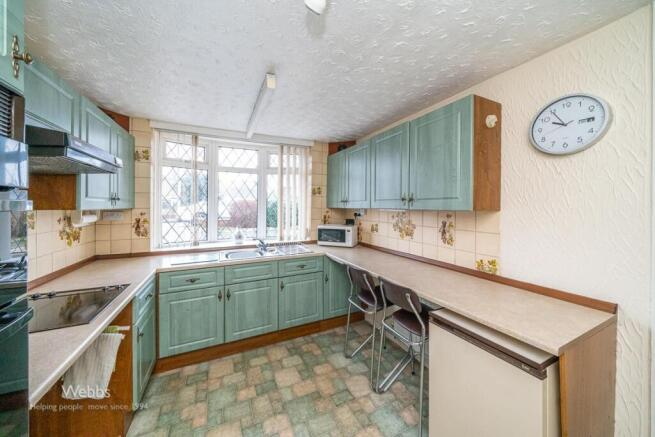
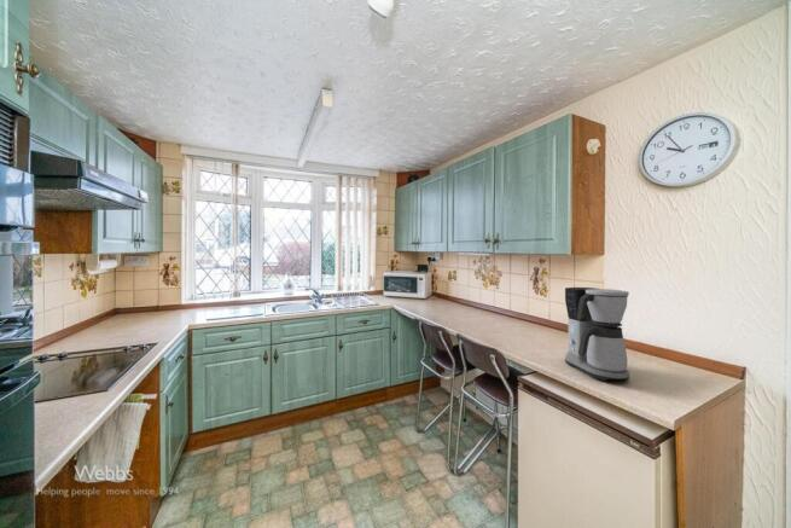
+ coffee maker [564,286,630,382]
